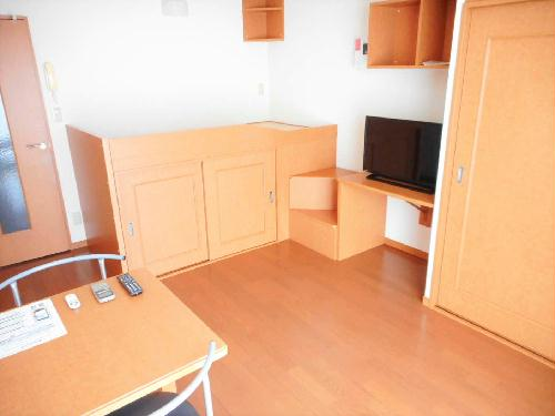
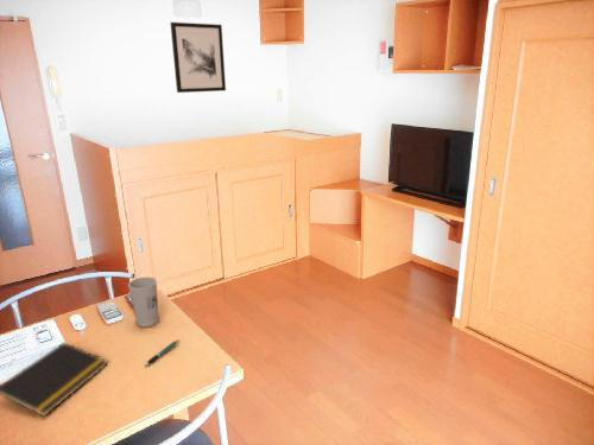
+ wall art [170,21,227,94]
+ cup [127,275,160,328]
+ pen [143,338,179,368]
+ notepad [0,341,108,418]
